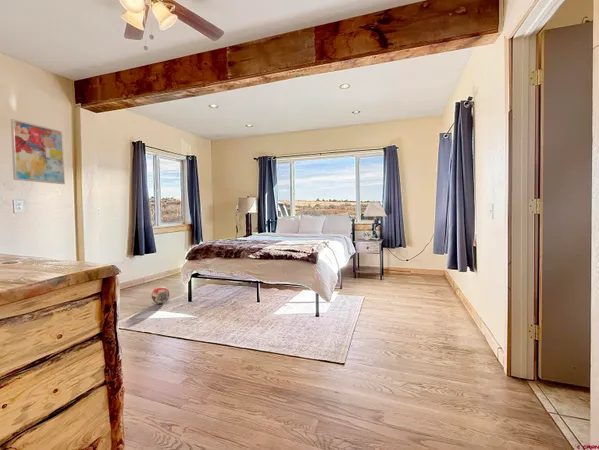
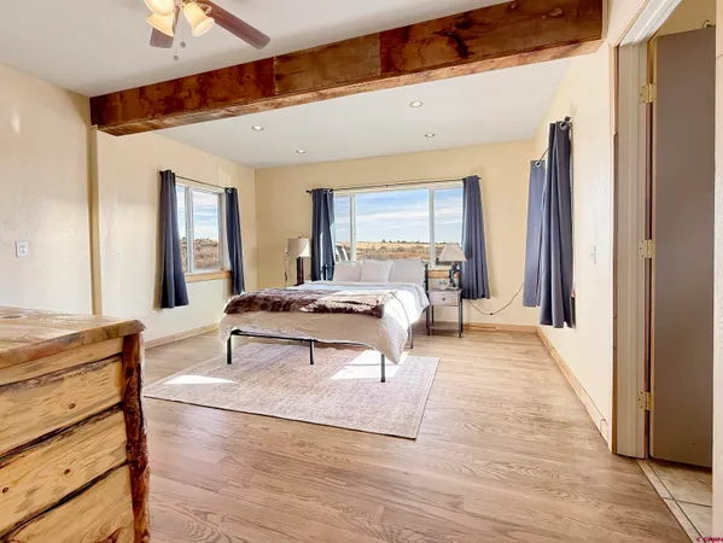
- wall art [10,118,66,185]
- ball [151,286,171,305]
